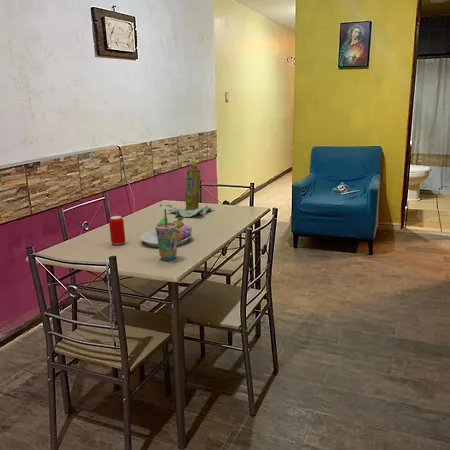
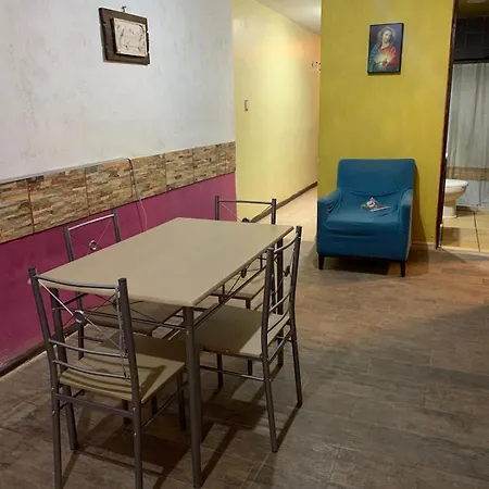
- cup [155,208,178,261]
- fruit bowl [140,216,193,248]
- beverage can [108,215,126,246]
- beverage bottle [159,160,216,218]
